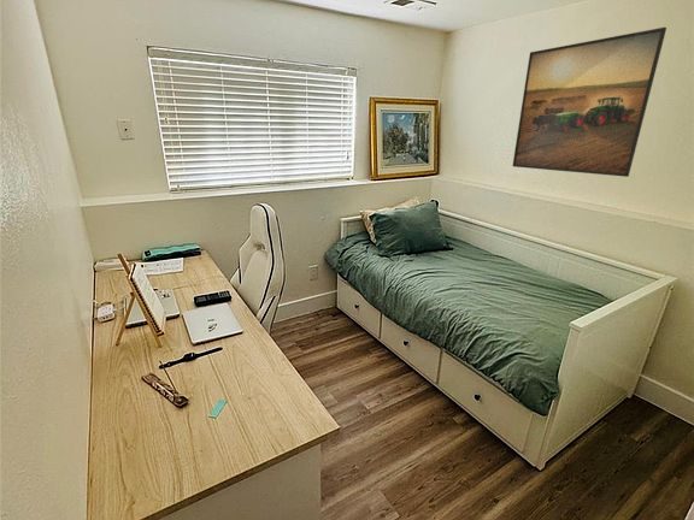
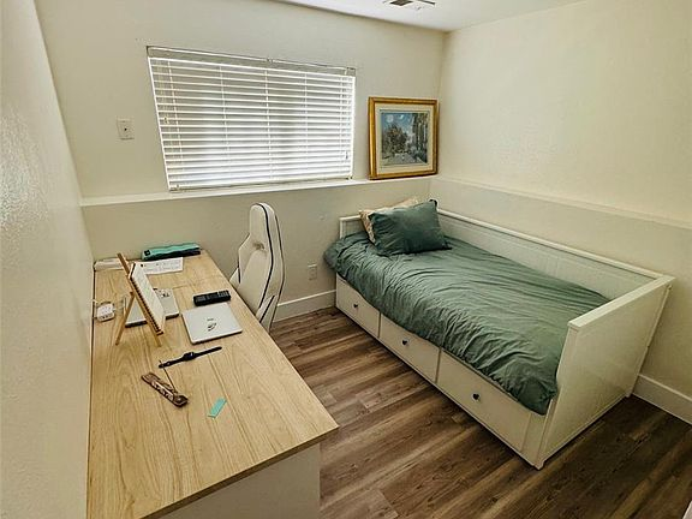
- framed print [511,26,667,178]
